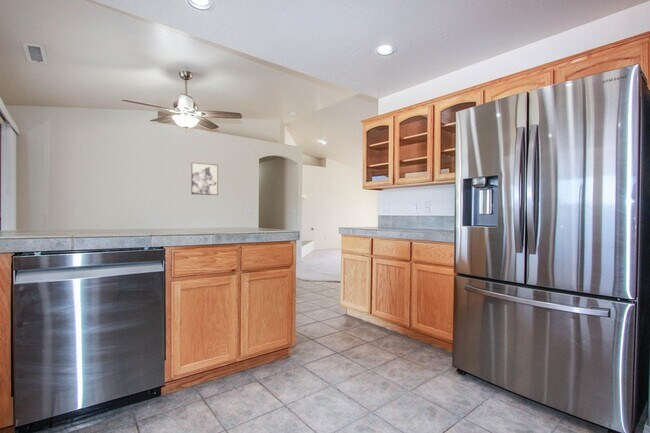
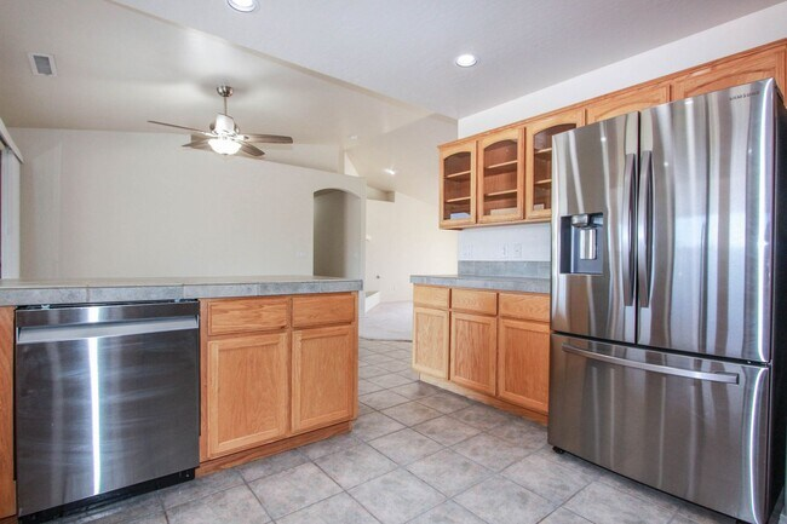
- wall art [191,162,219,196]
